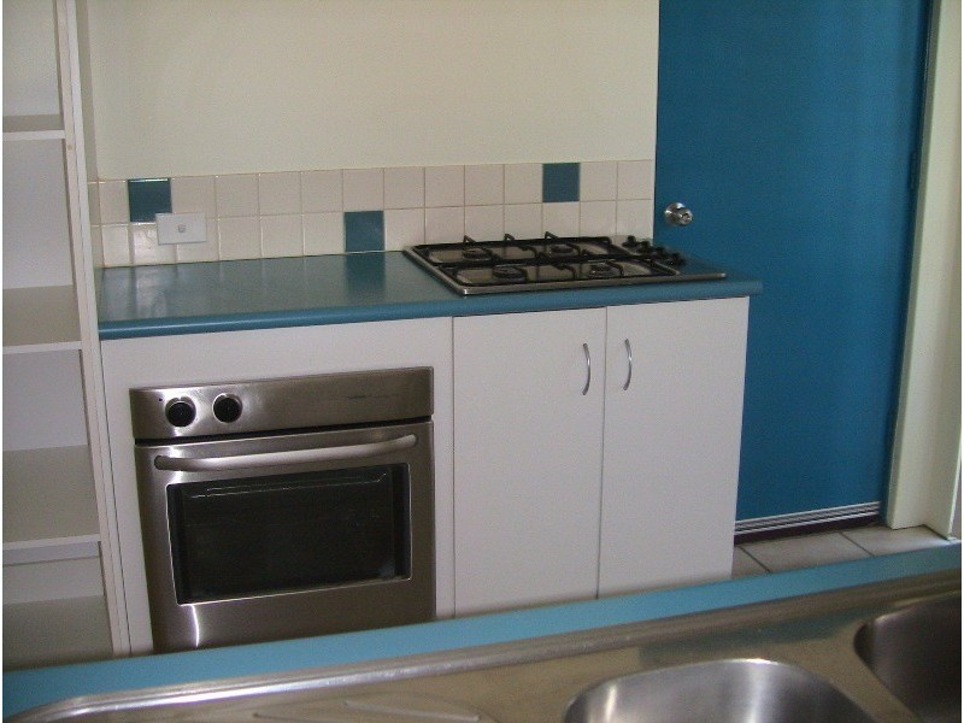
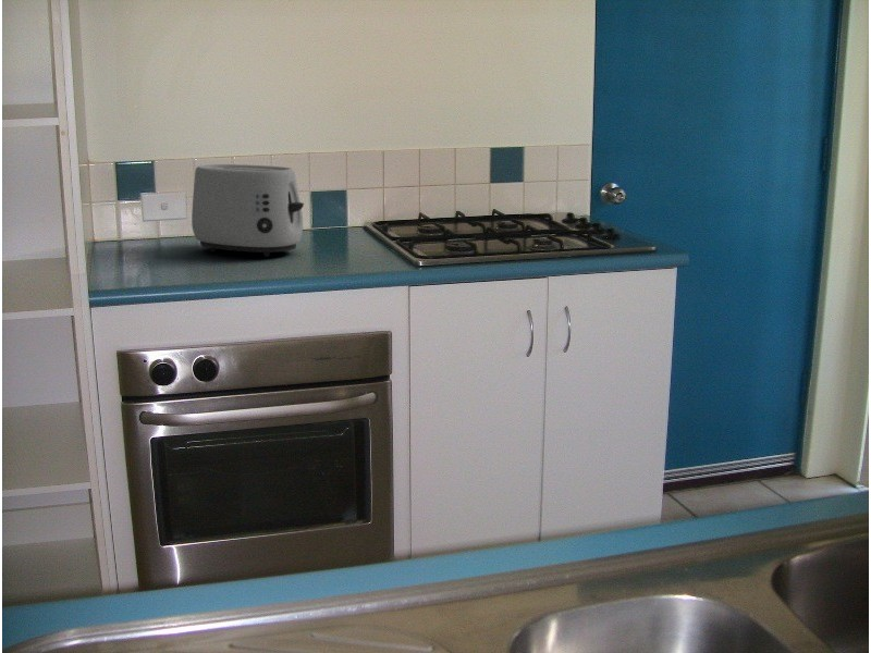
+ toaster [191,163,305,258]
